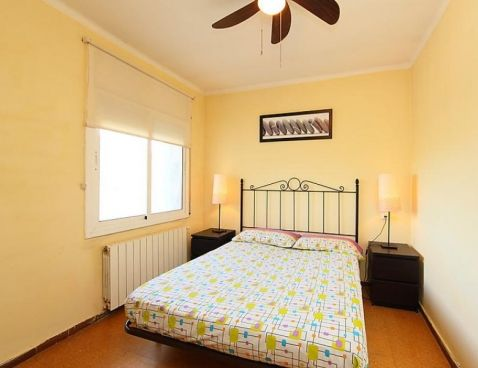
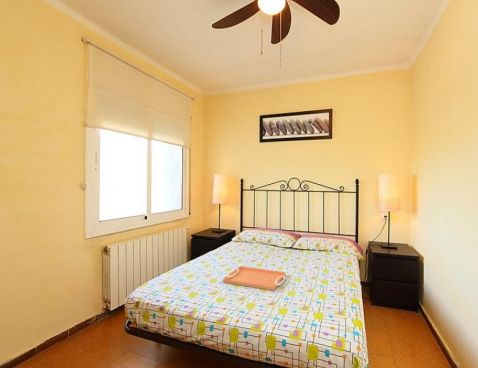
+ serving tray [222,265,286,292]
